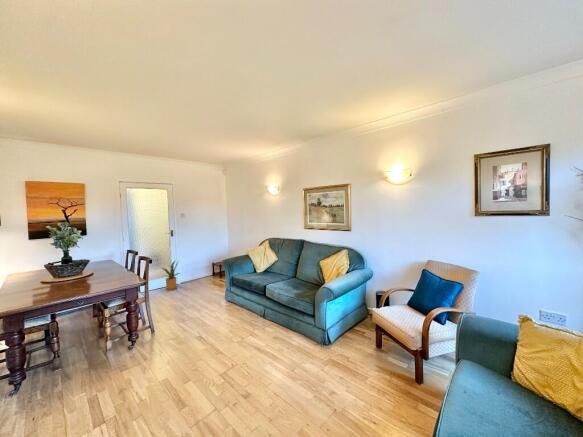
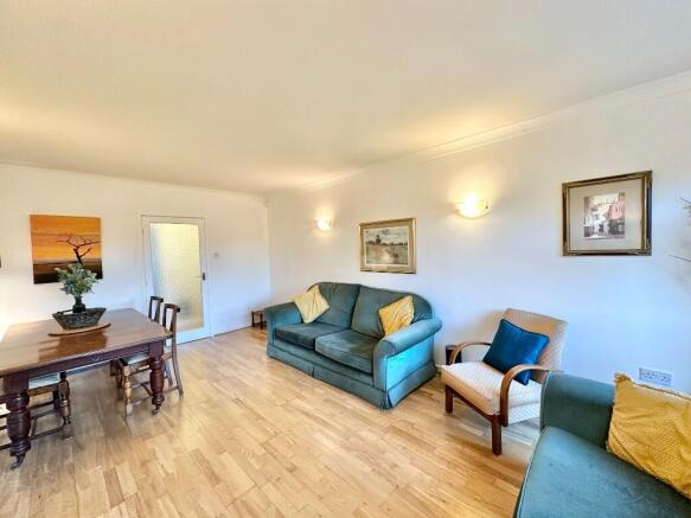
- house plant [158,259,181,291]
